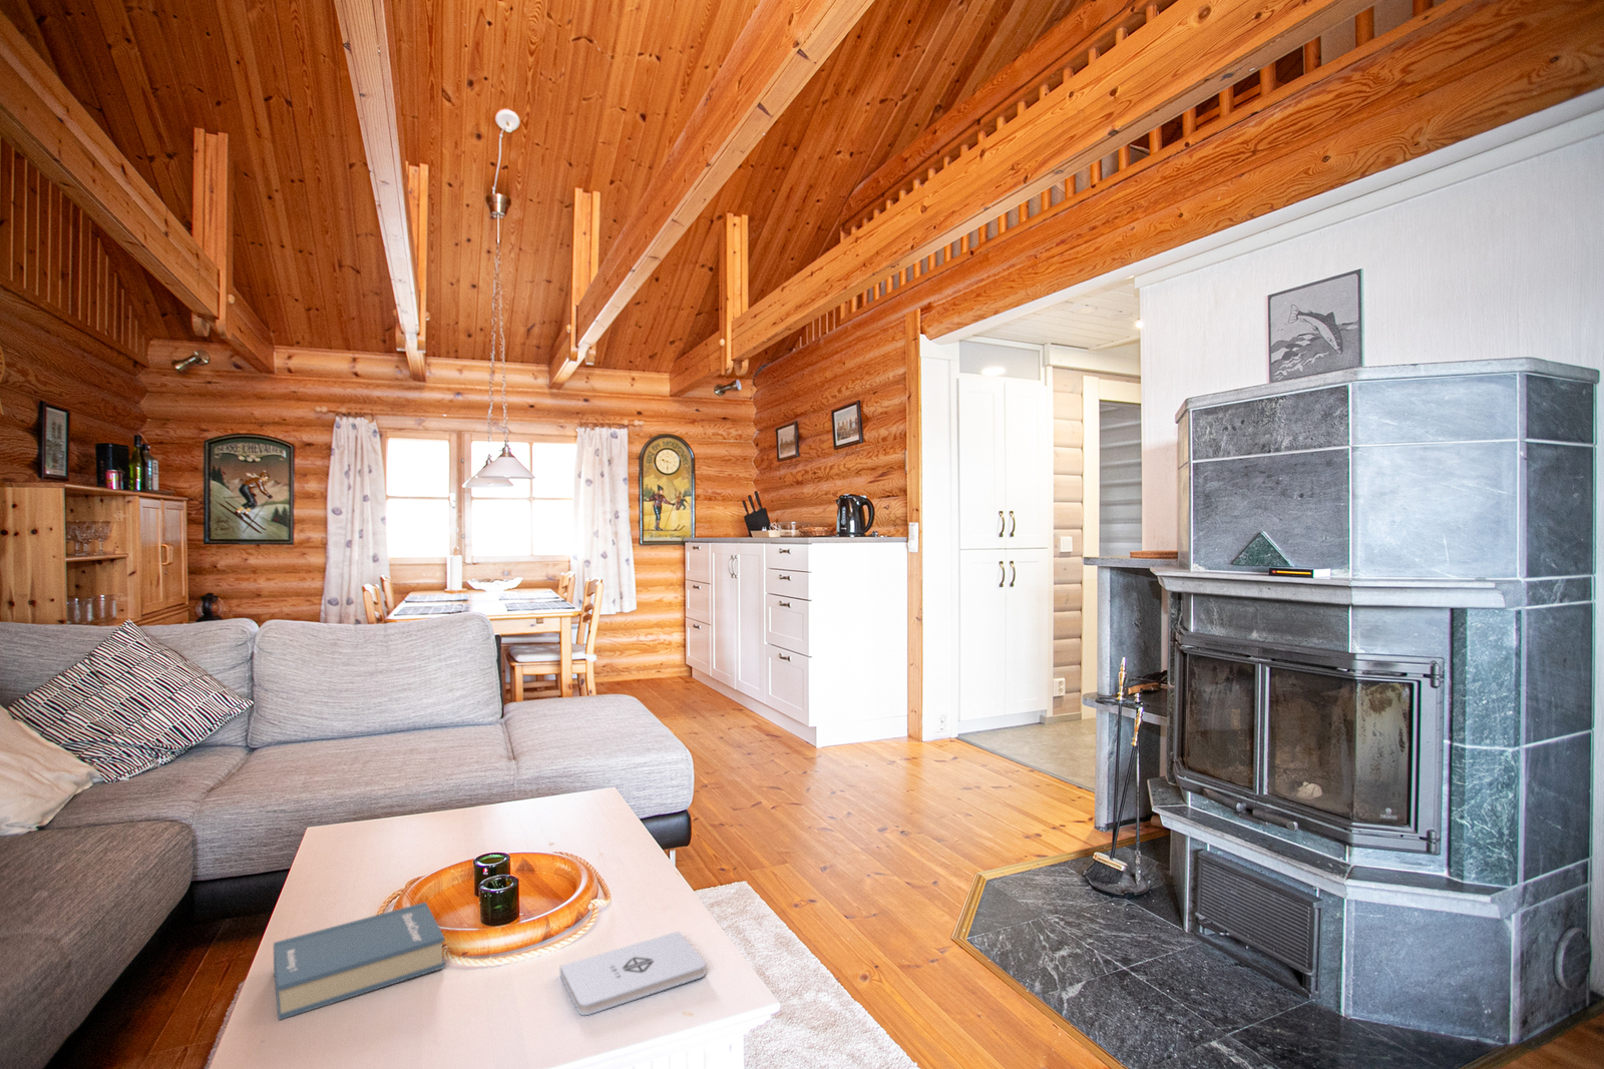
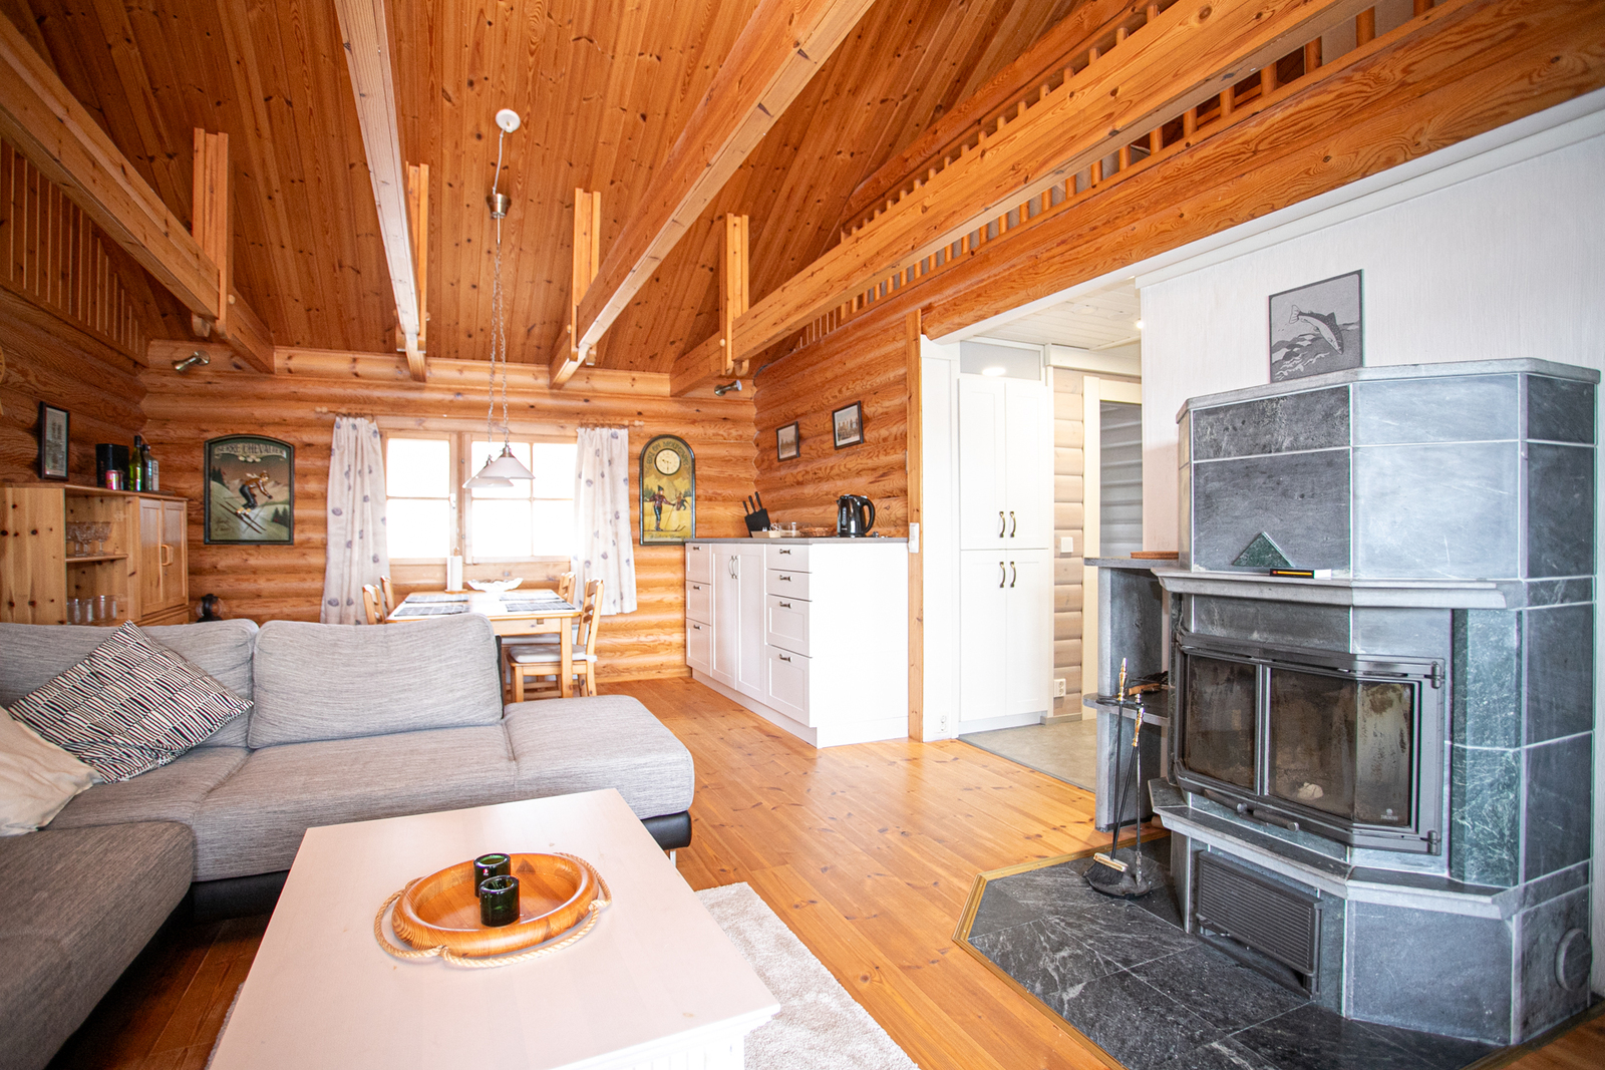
- book [272,901,446,1021]
- notepad [560,931,707,1015]
